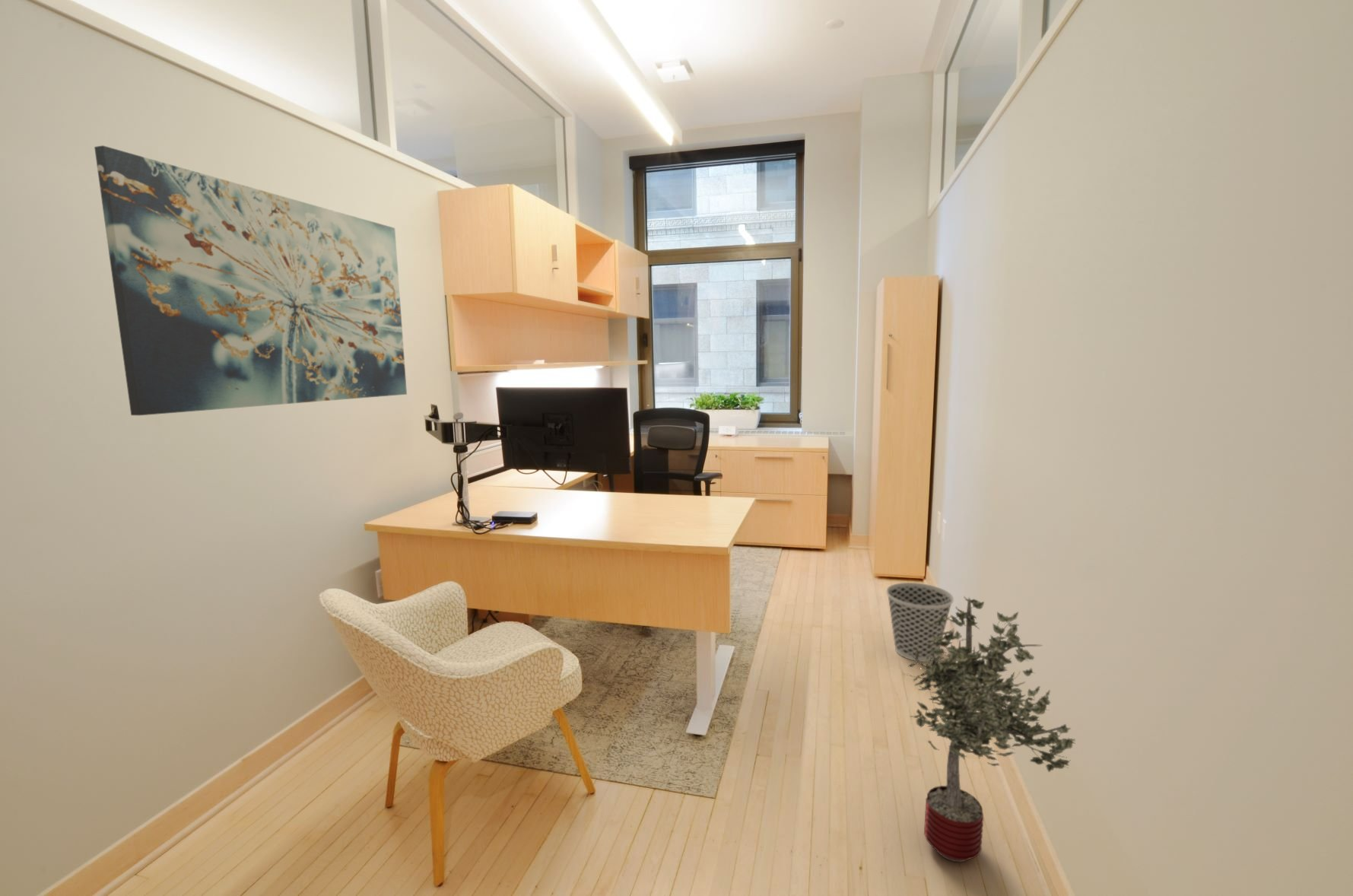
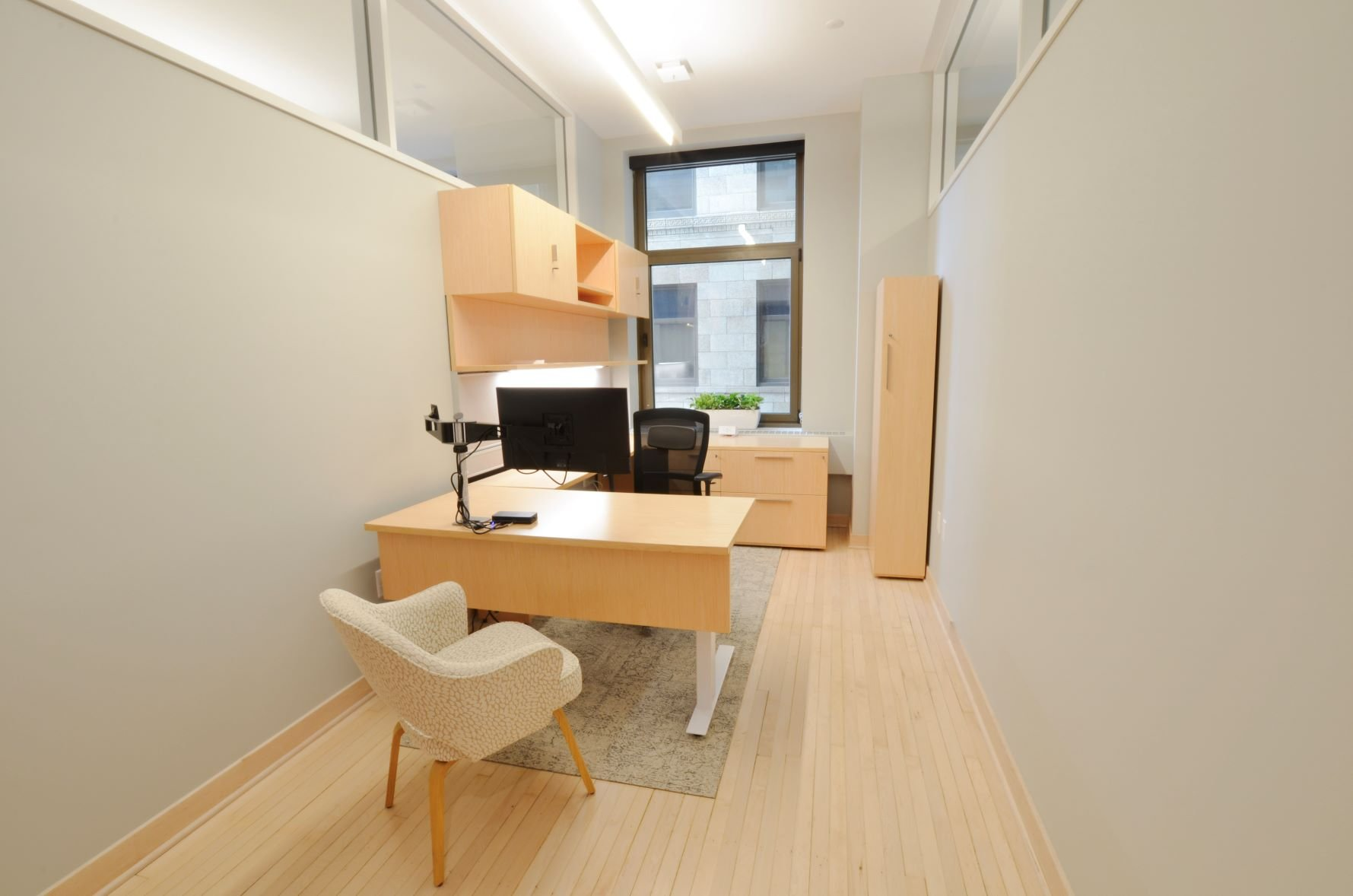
- wall art [94,145,408,416]
- potted tree [902,596,1076,863]
- wastebasket [885,582,954,662]
